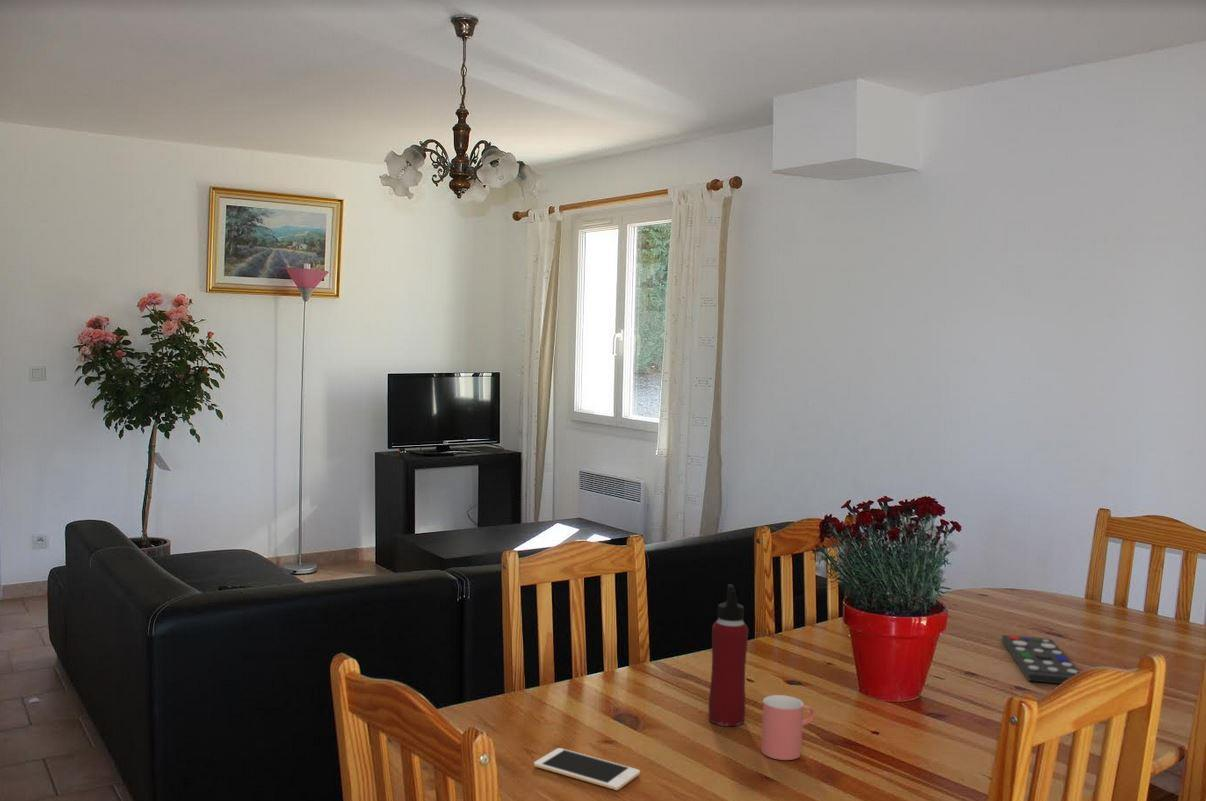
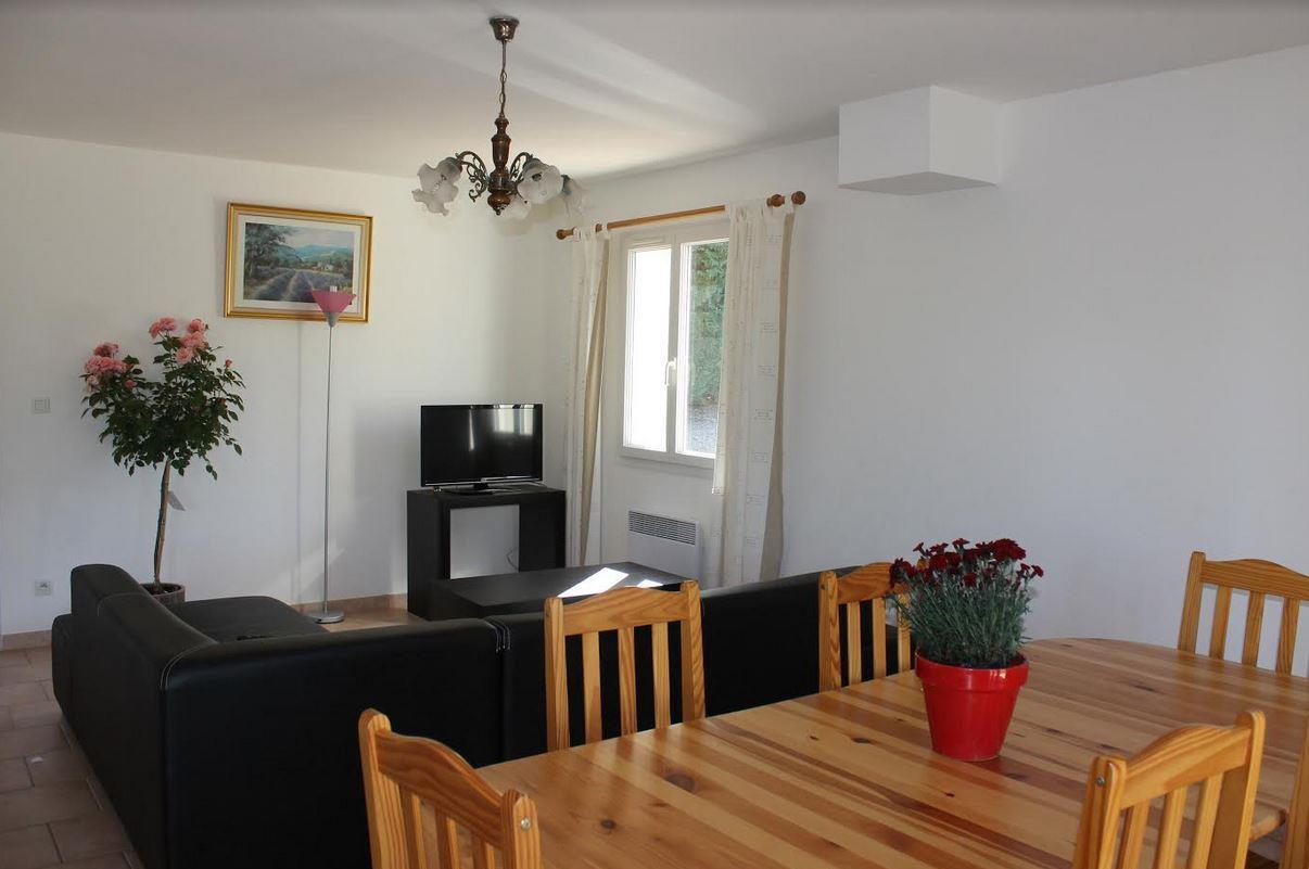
- cell phone [533,747,641,791]
- water bottle [708,583,749,727]
- cup [760,694,815,761]
- remote control [1001,634,1081,685]
